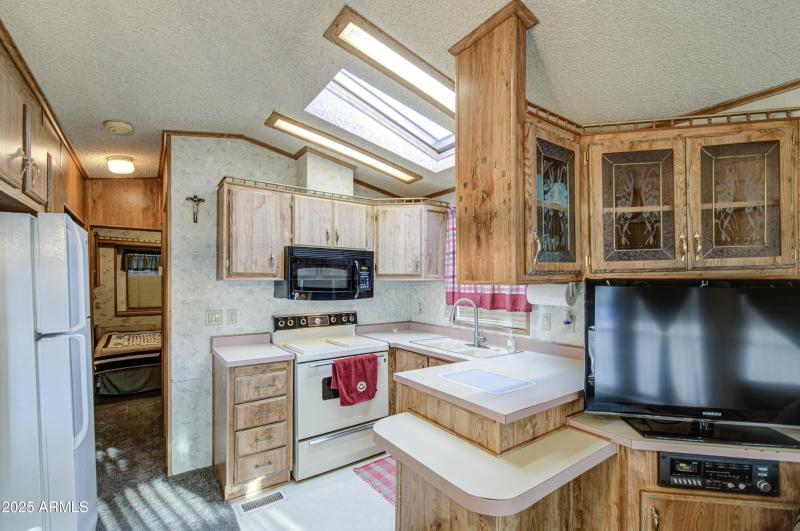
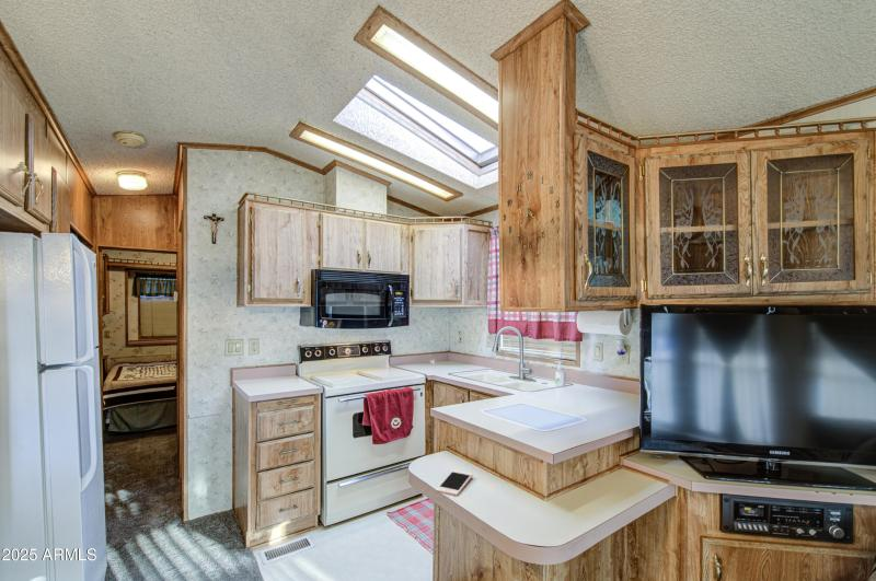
+ cell phone [435,469,474,497]
